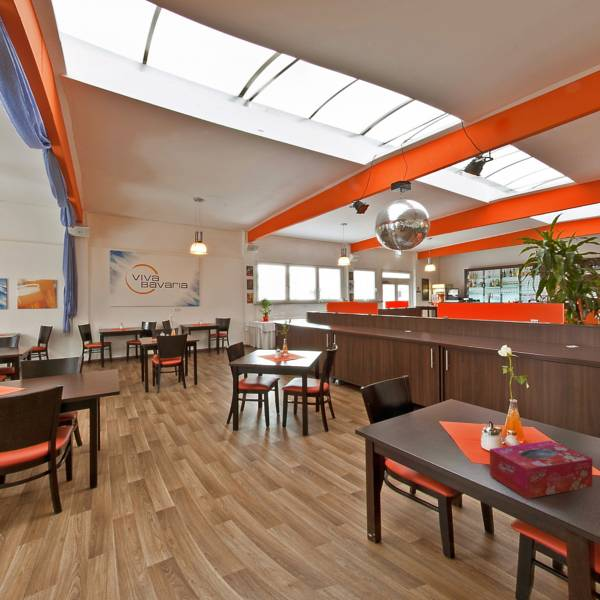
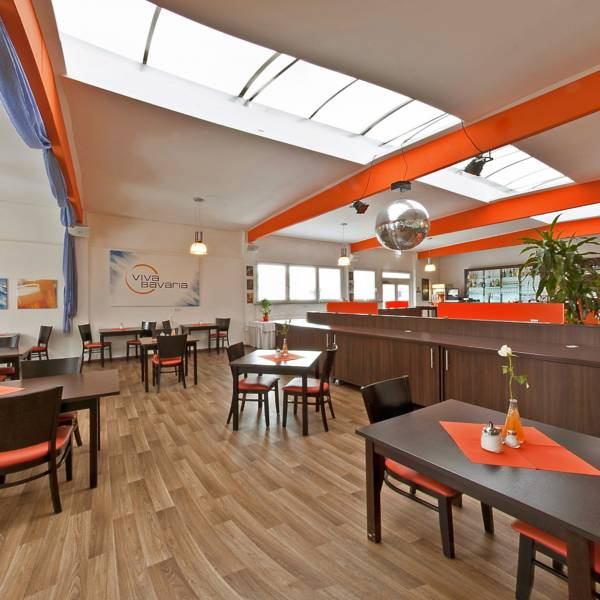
- tissue box [489,440,593,500]
